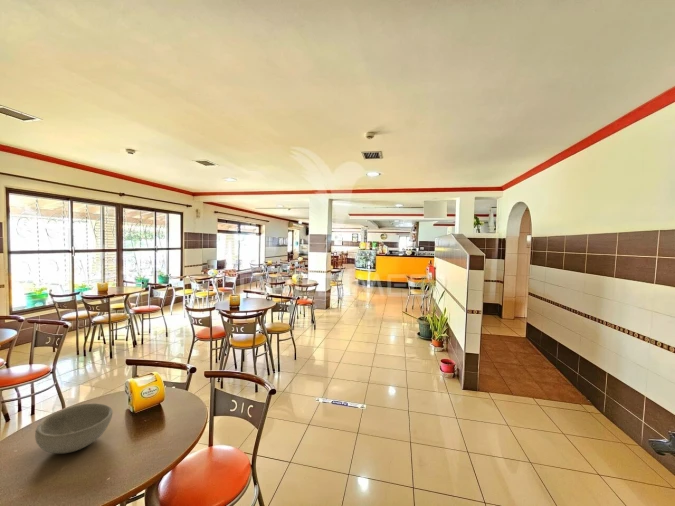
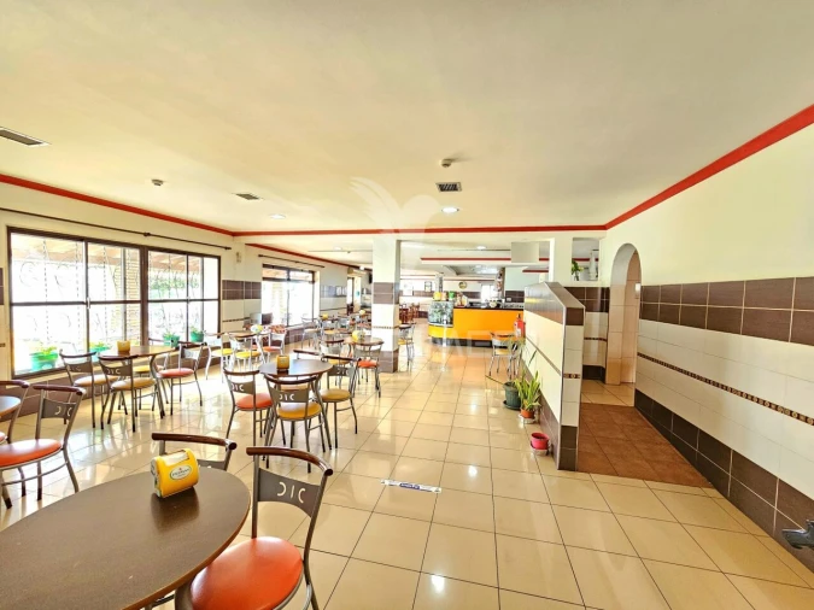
- bowl [34,402,114,454]
